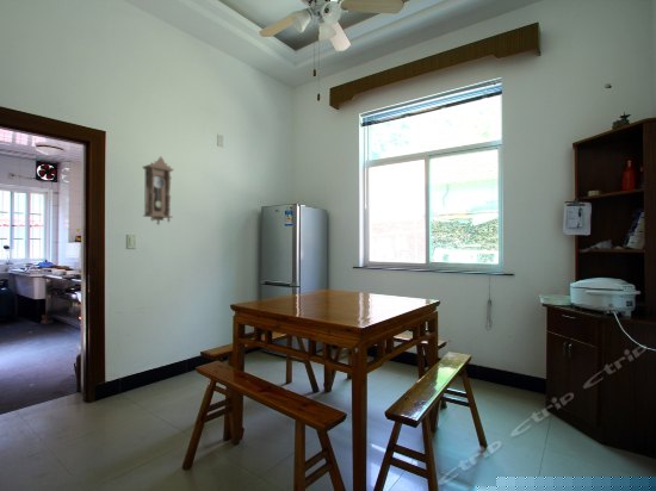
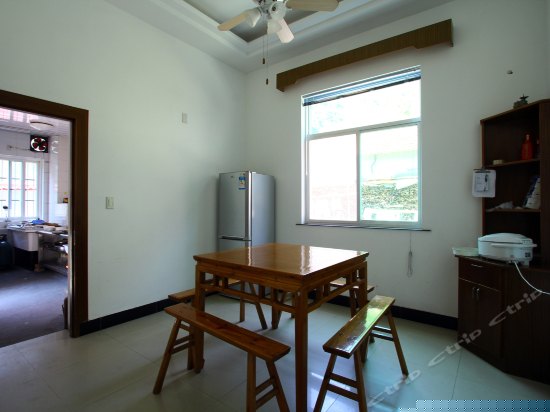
- pendulum clock [142,156,174,226]
